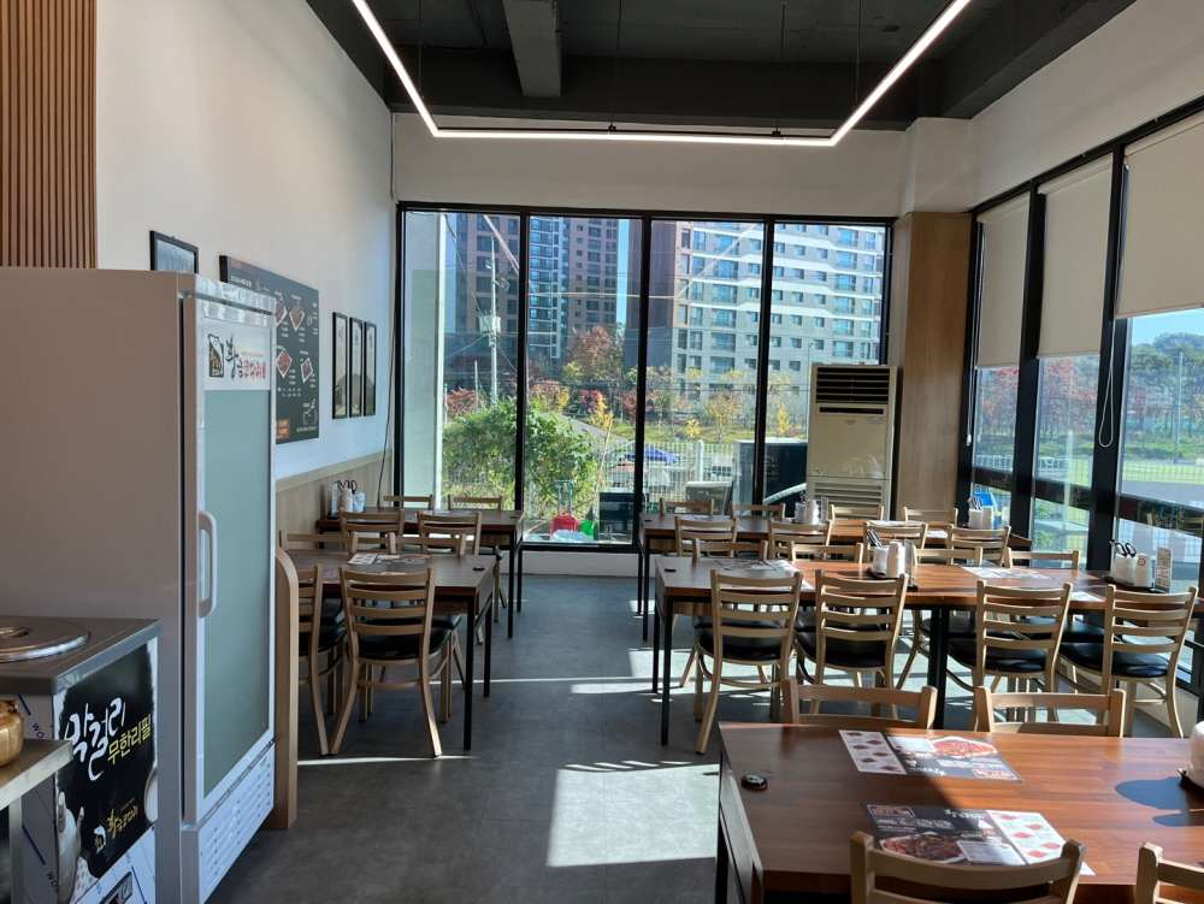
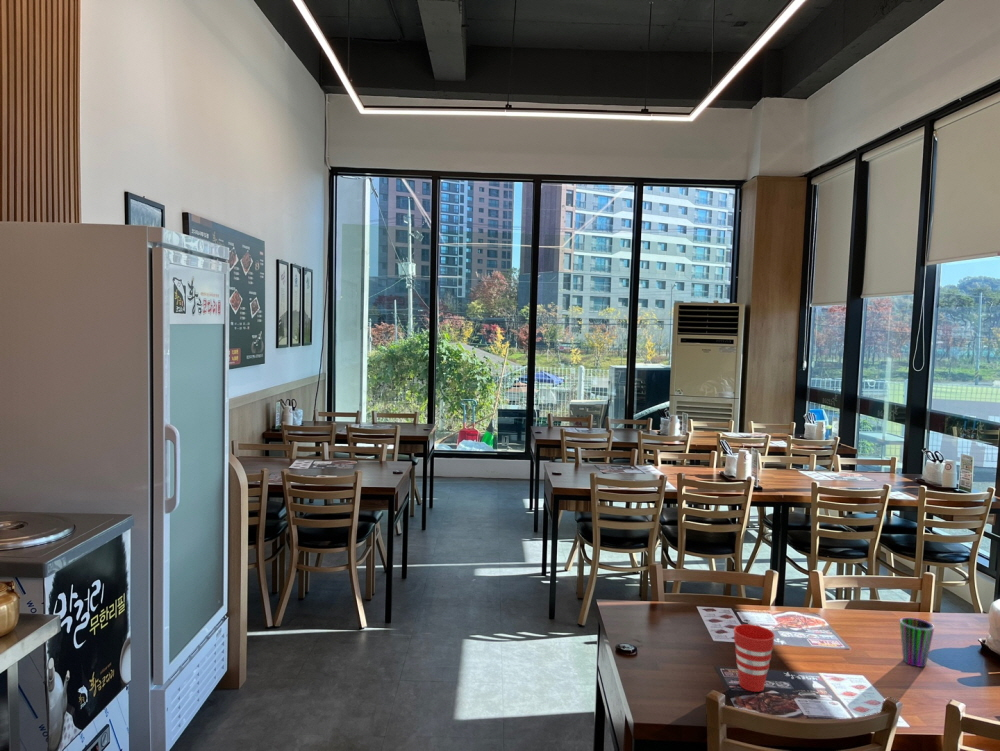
+ cup [733,623,776,693]
+ cup [899,617,935,668]
